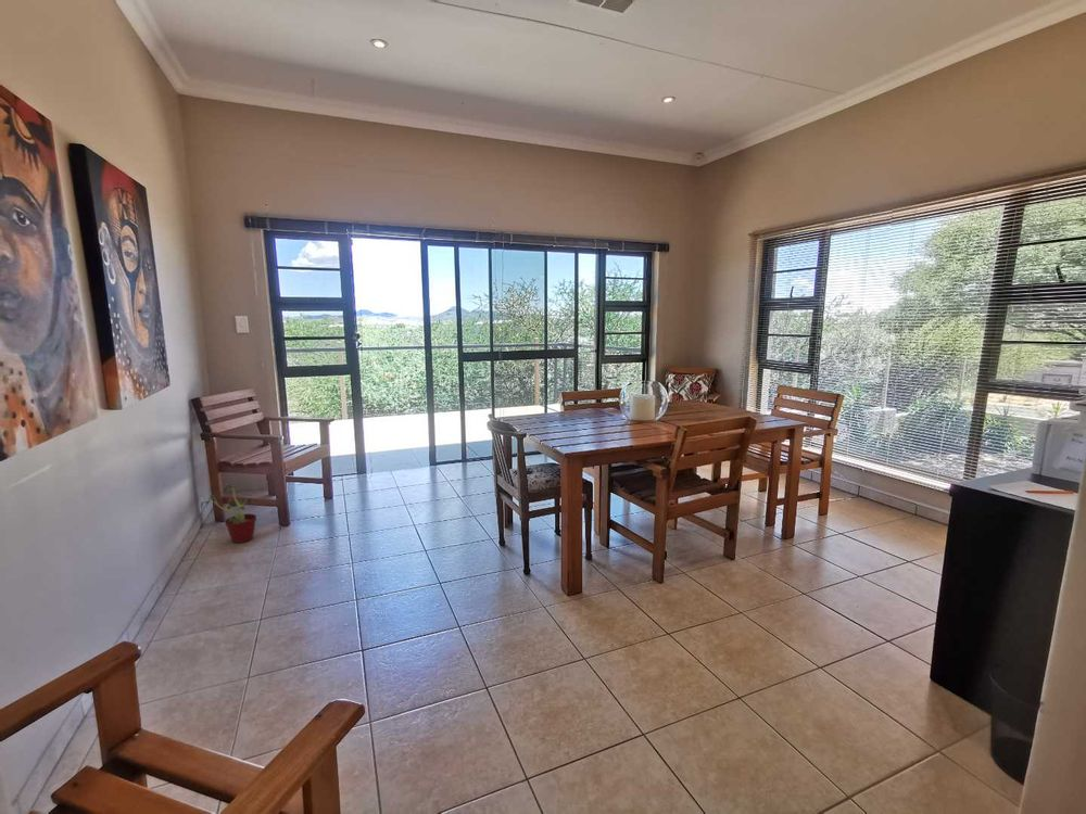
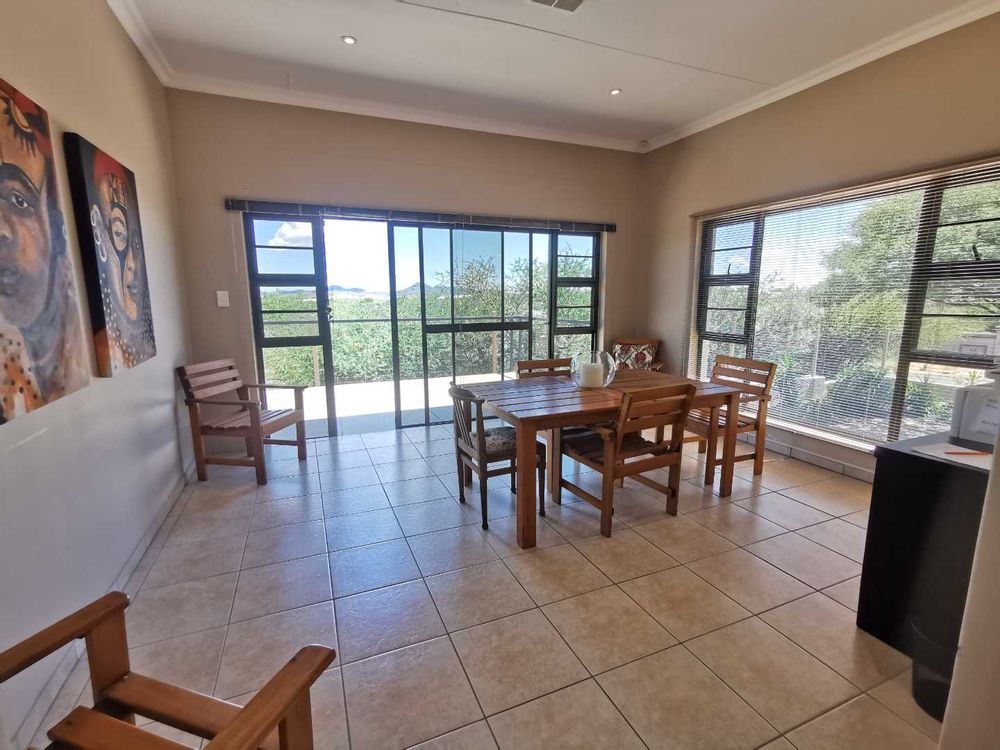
- potted plant [195,484,258,544]
